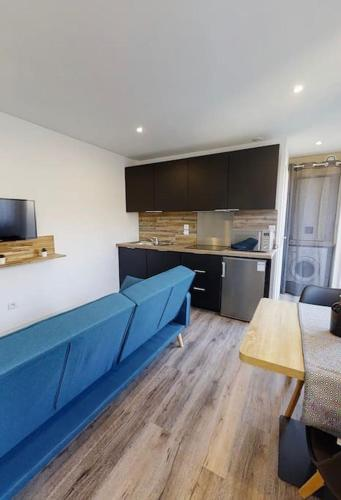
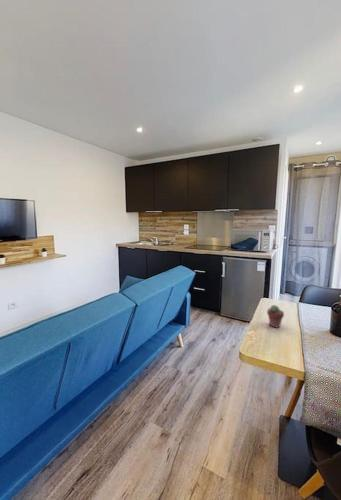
+ potted succulent [266,304,285,329]
